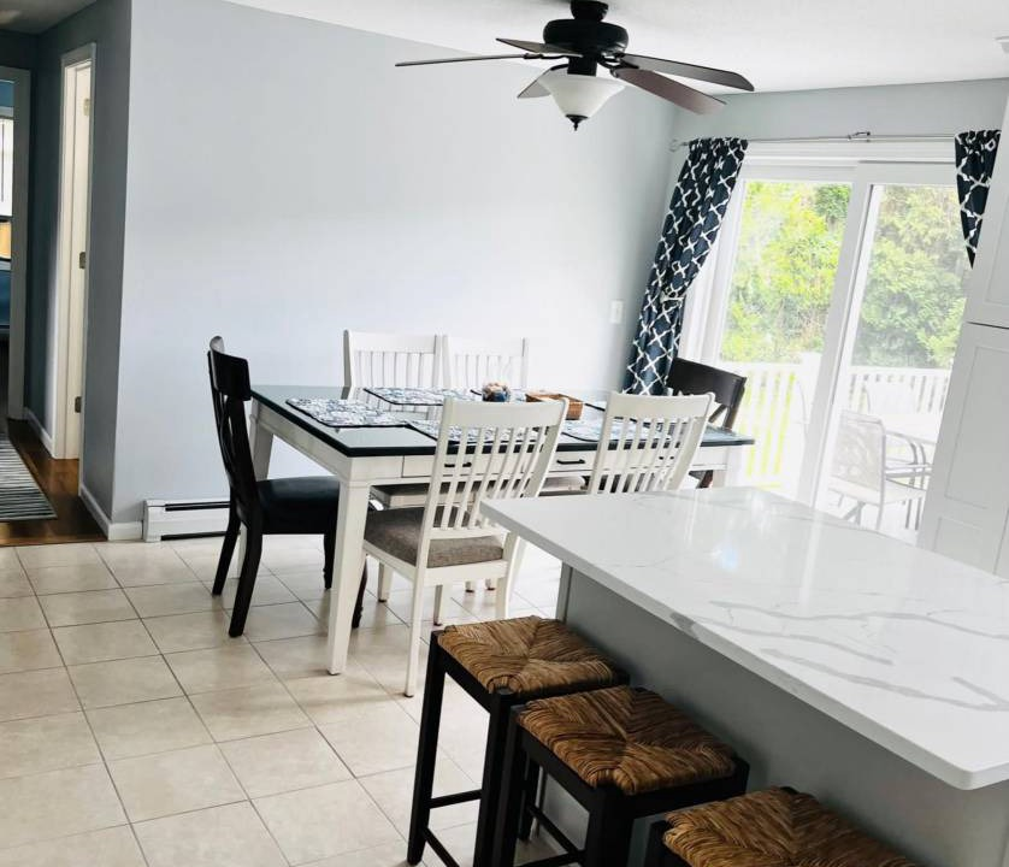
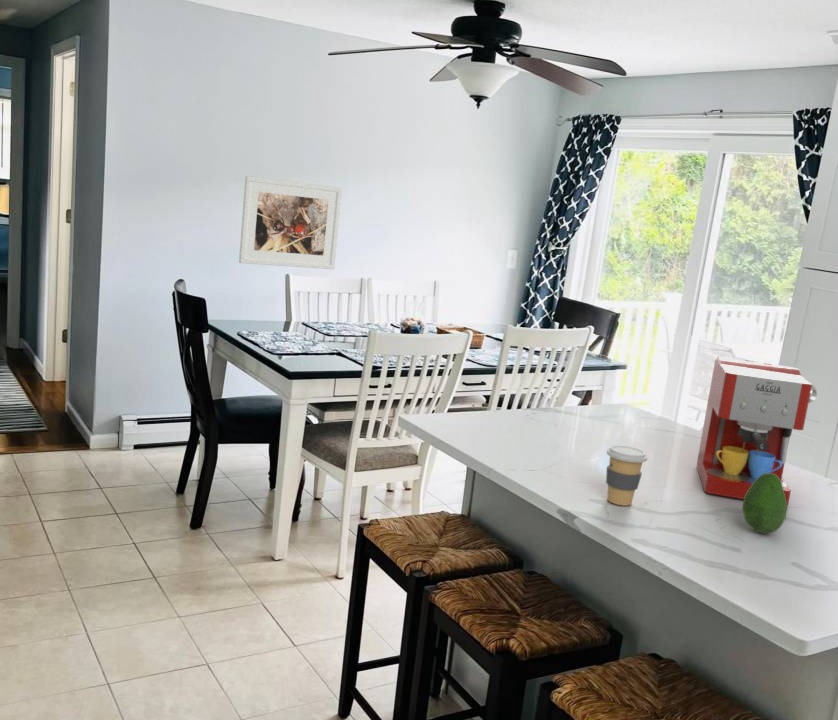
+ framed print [238,175,343,270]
+ fruit [741,473,788,535]
+ coffee maker [696,356,818,507]
+ coffee cup [605,444,649,506]
